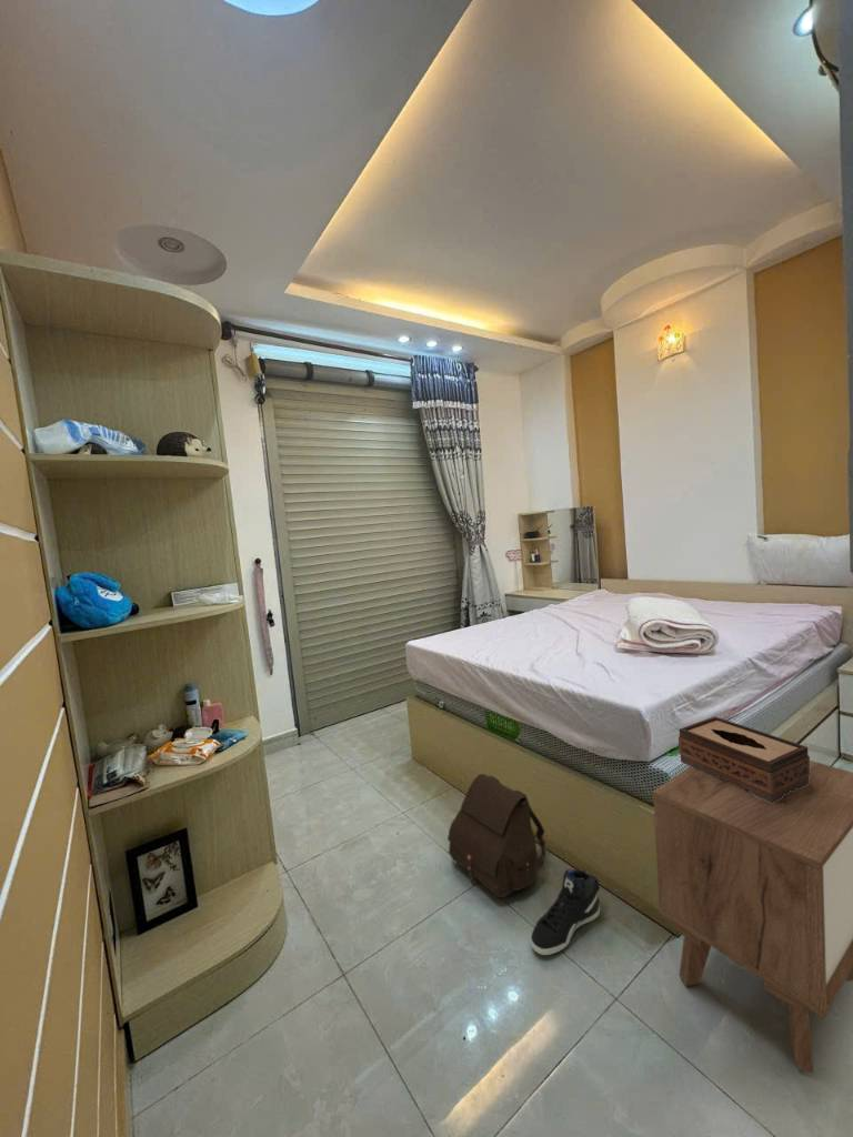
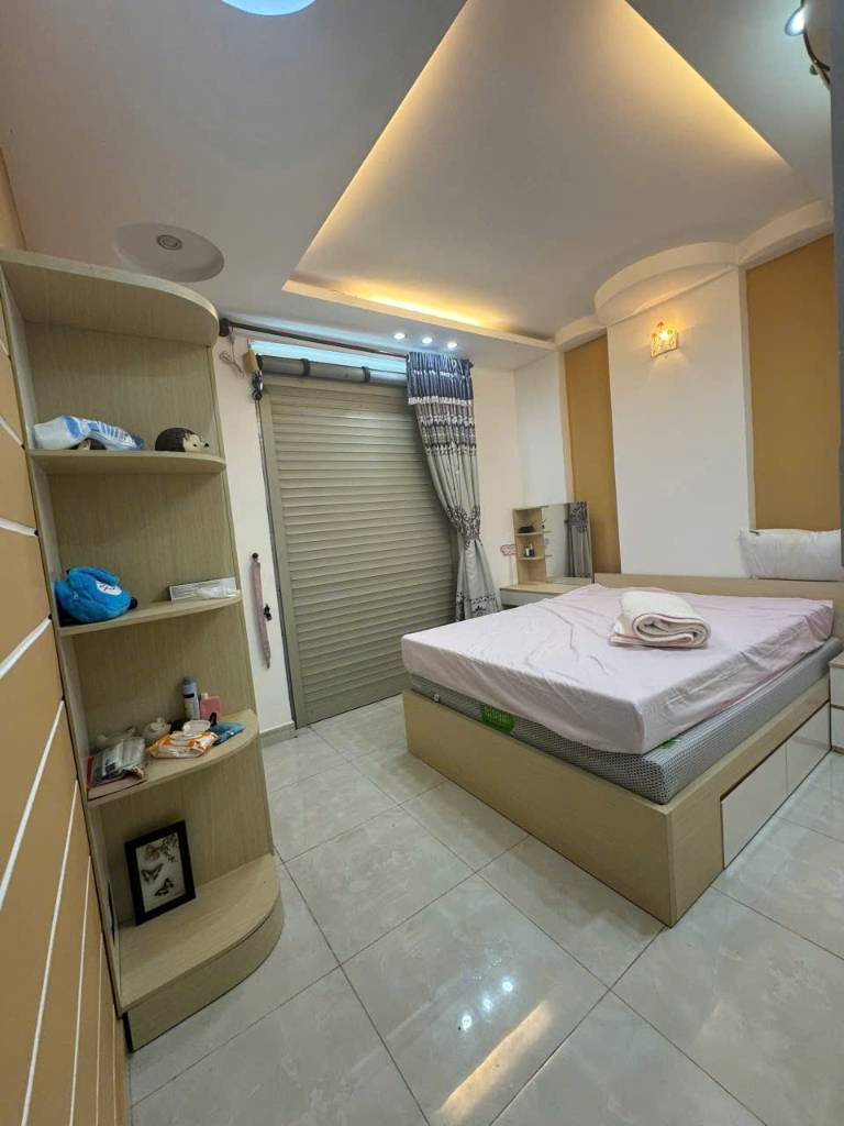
- satchel [446,773,546,898]
- tissue box [678,715,811,803]
- sneaker [530,868,601,956]
- nightstand [652,759,853,1075]
